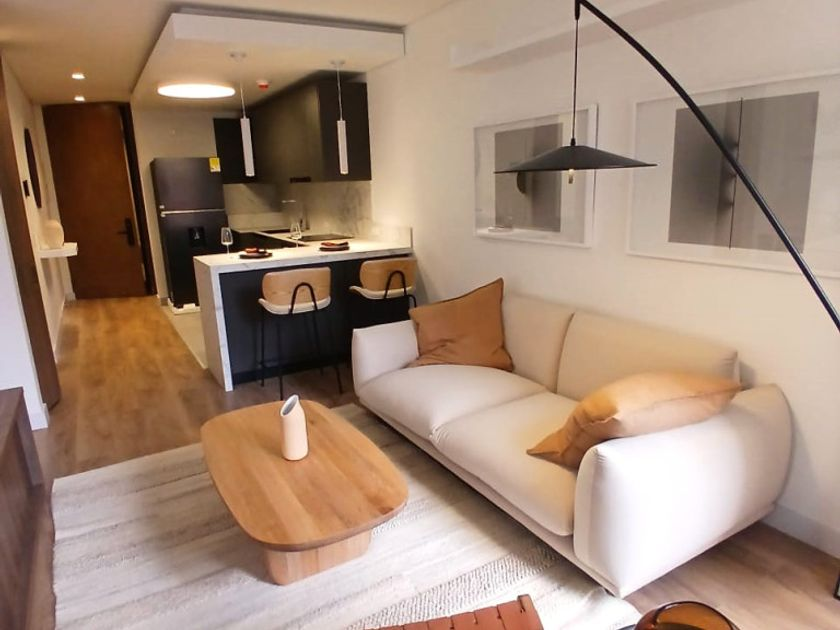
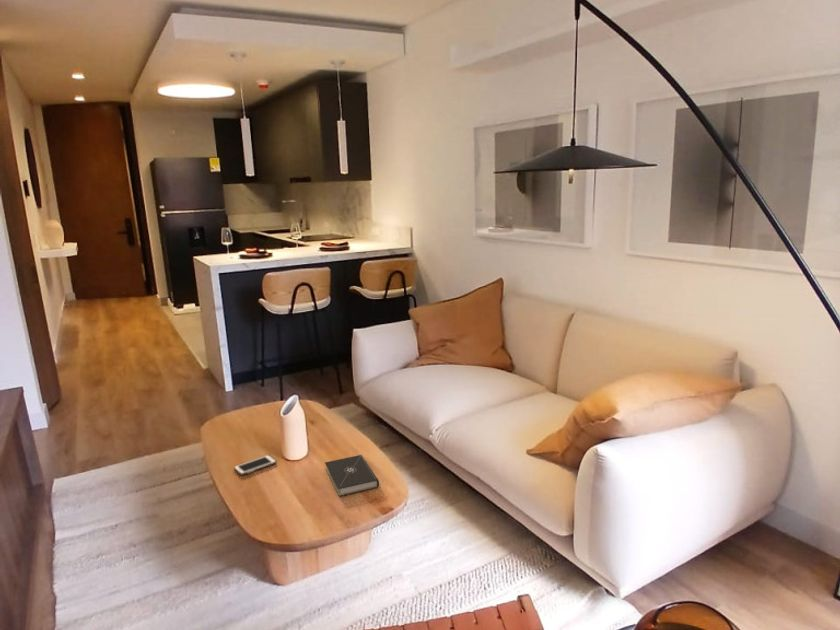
+ book [324,454,380,497]
+ cell phone [233,454,277,476]
